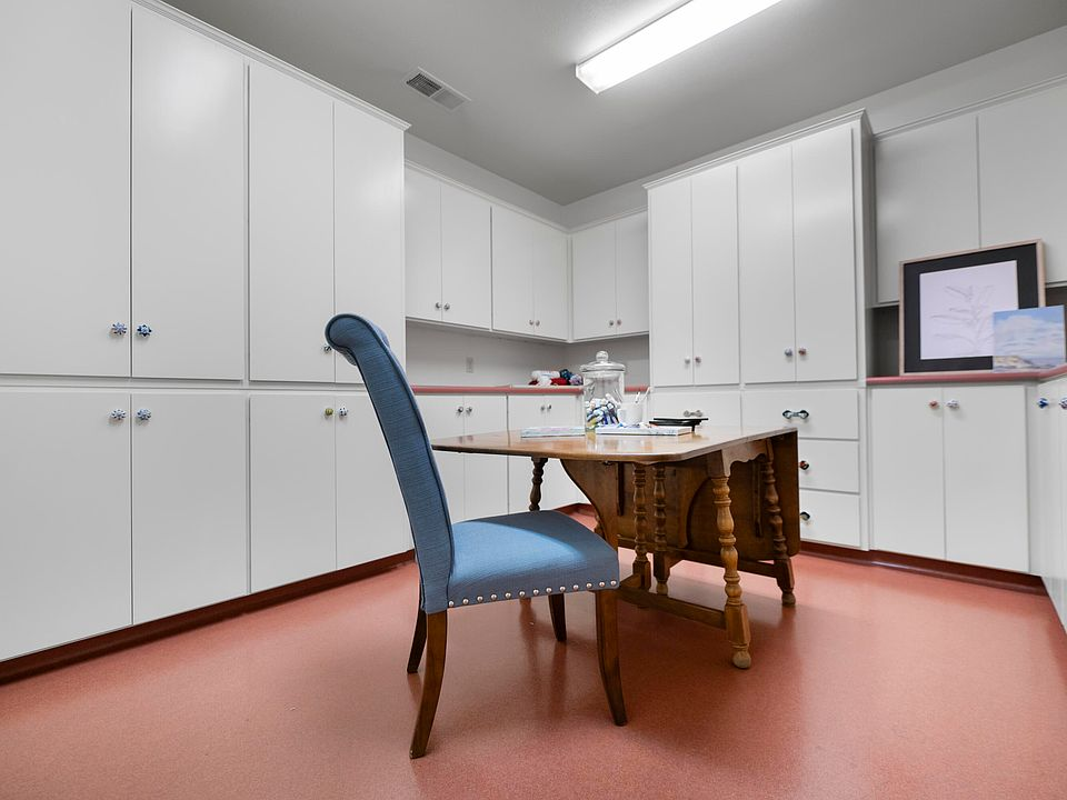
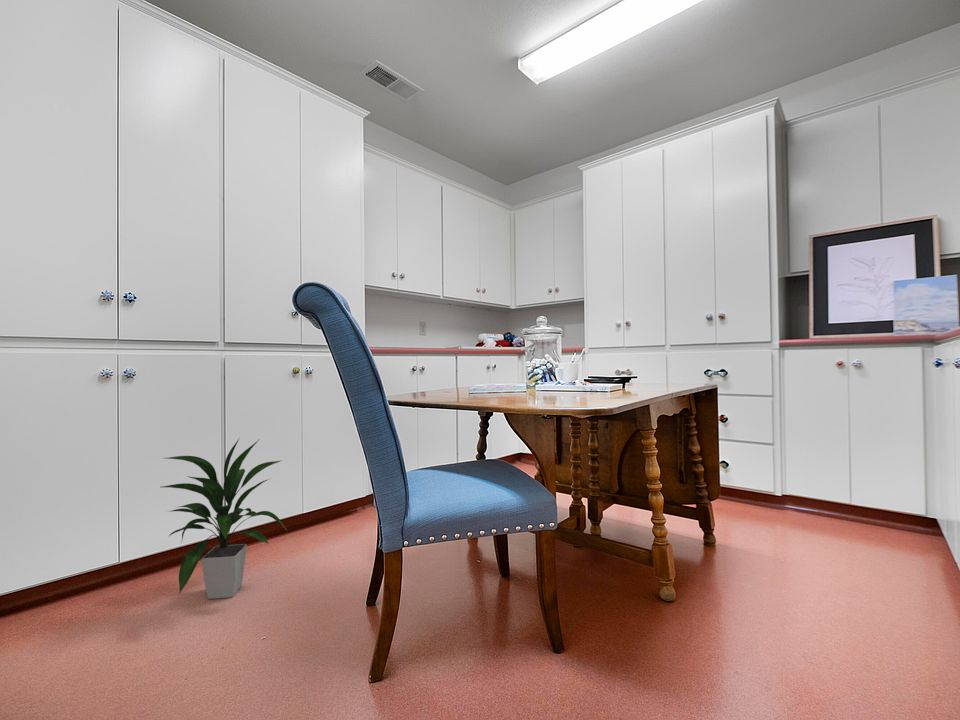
+ indoor plant [161,436,288,600]
